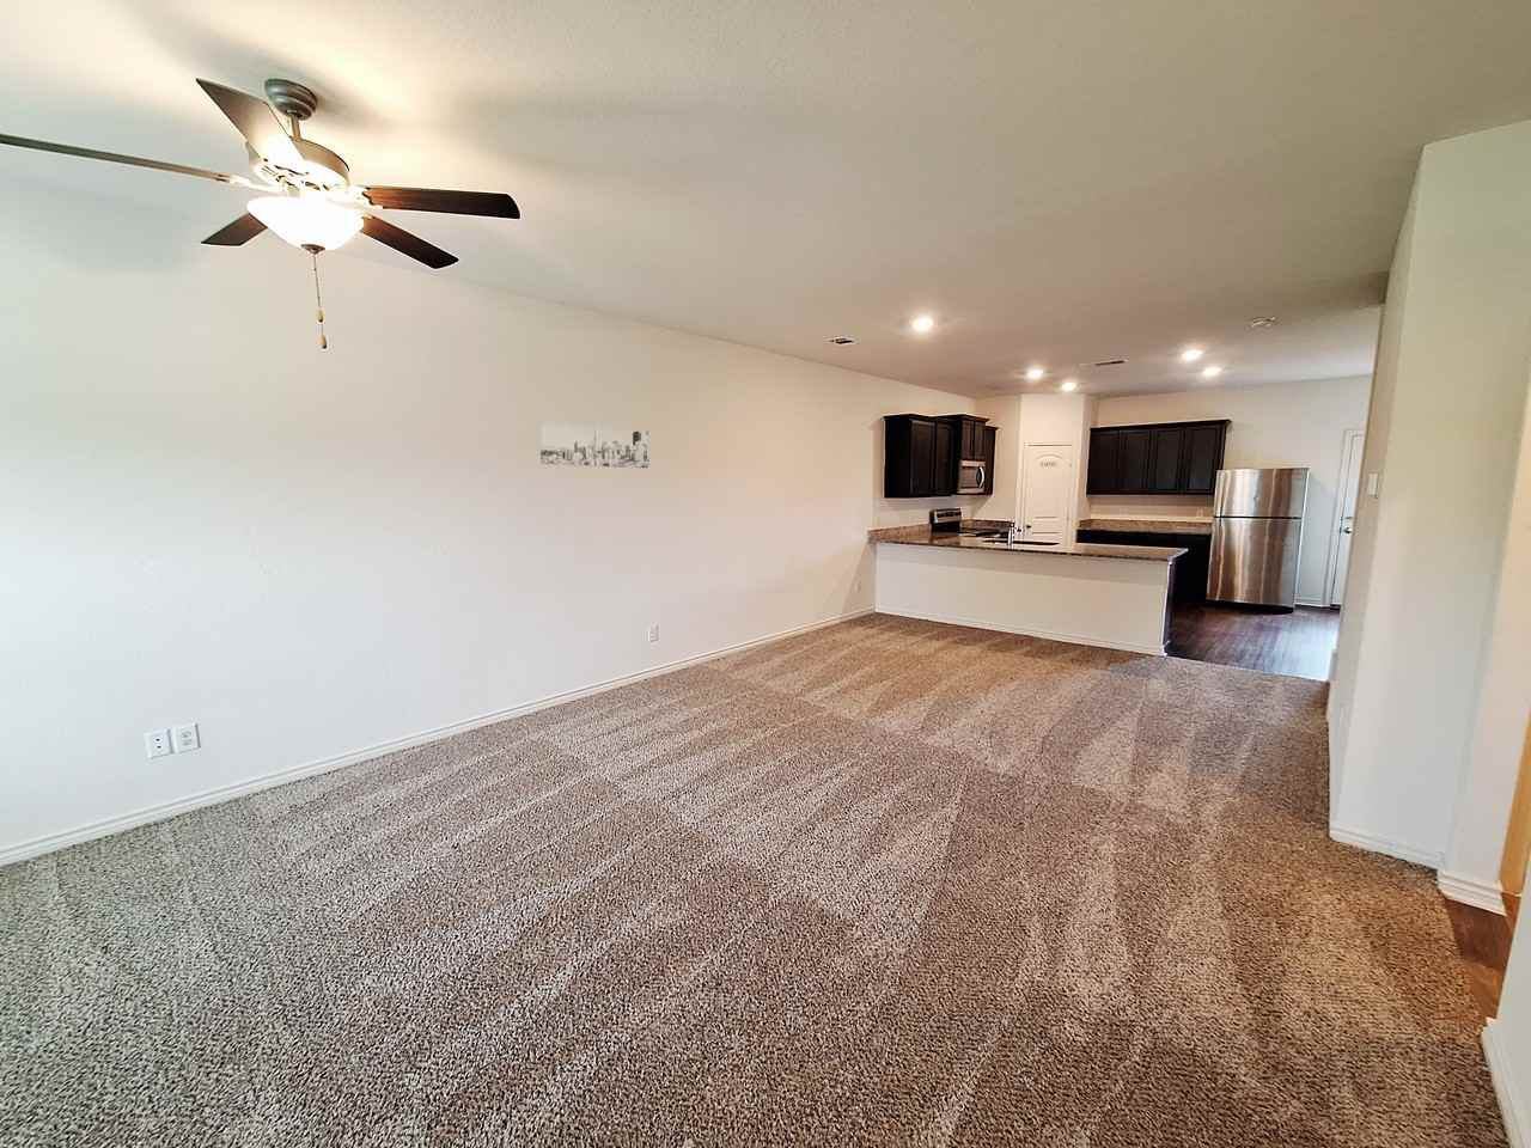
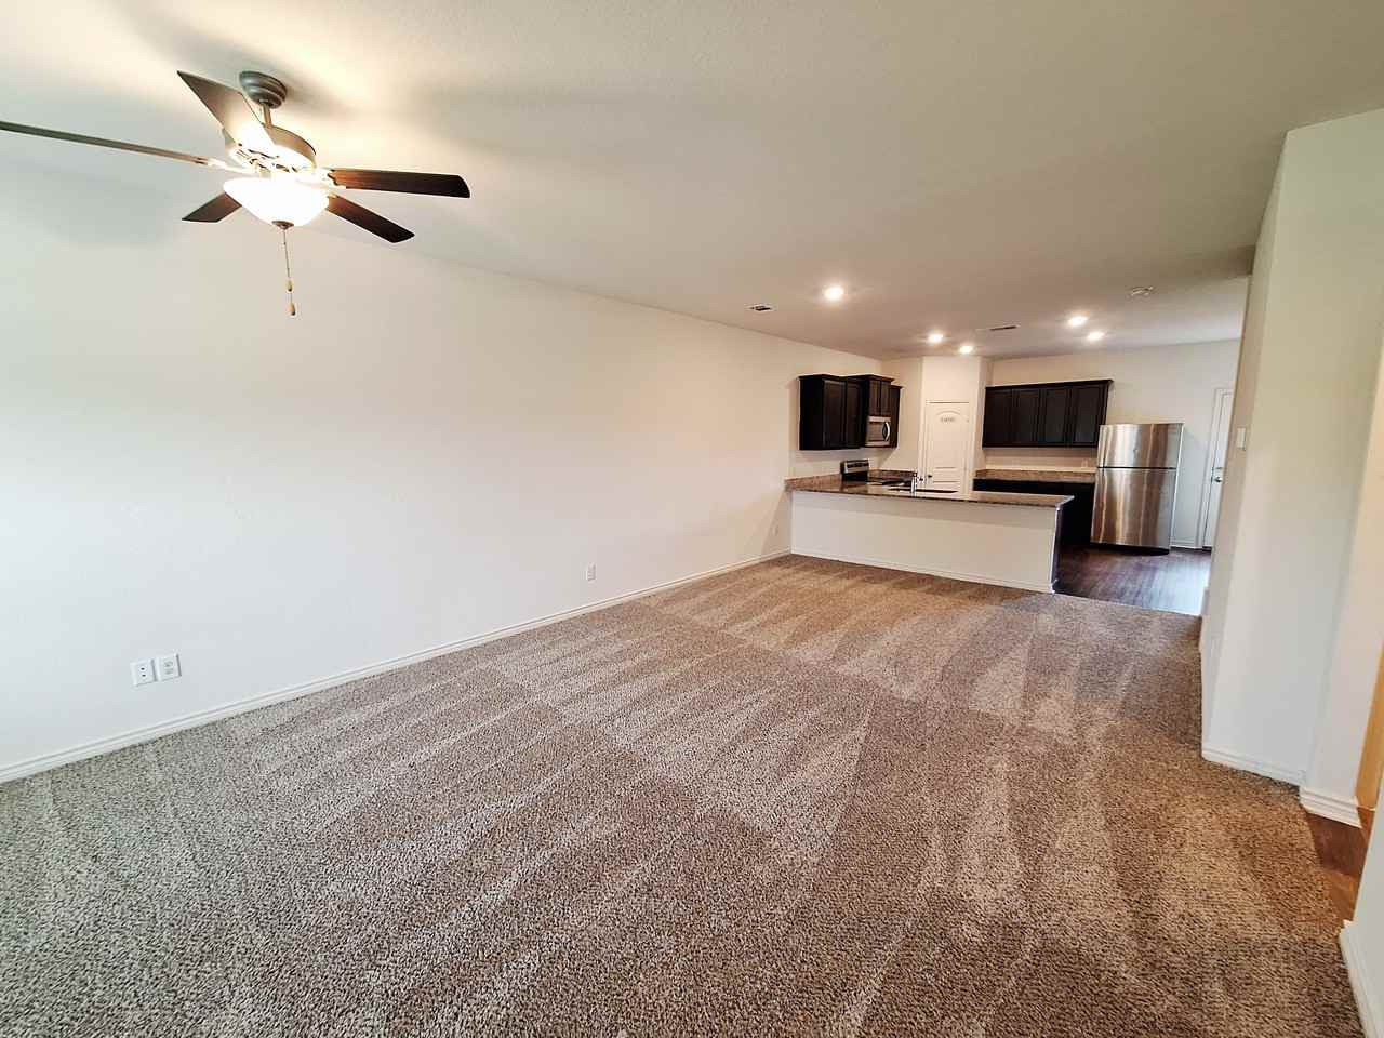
- wall art [538,420,651,469]
